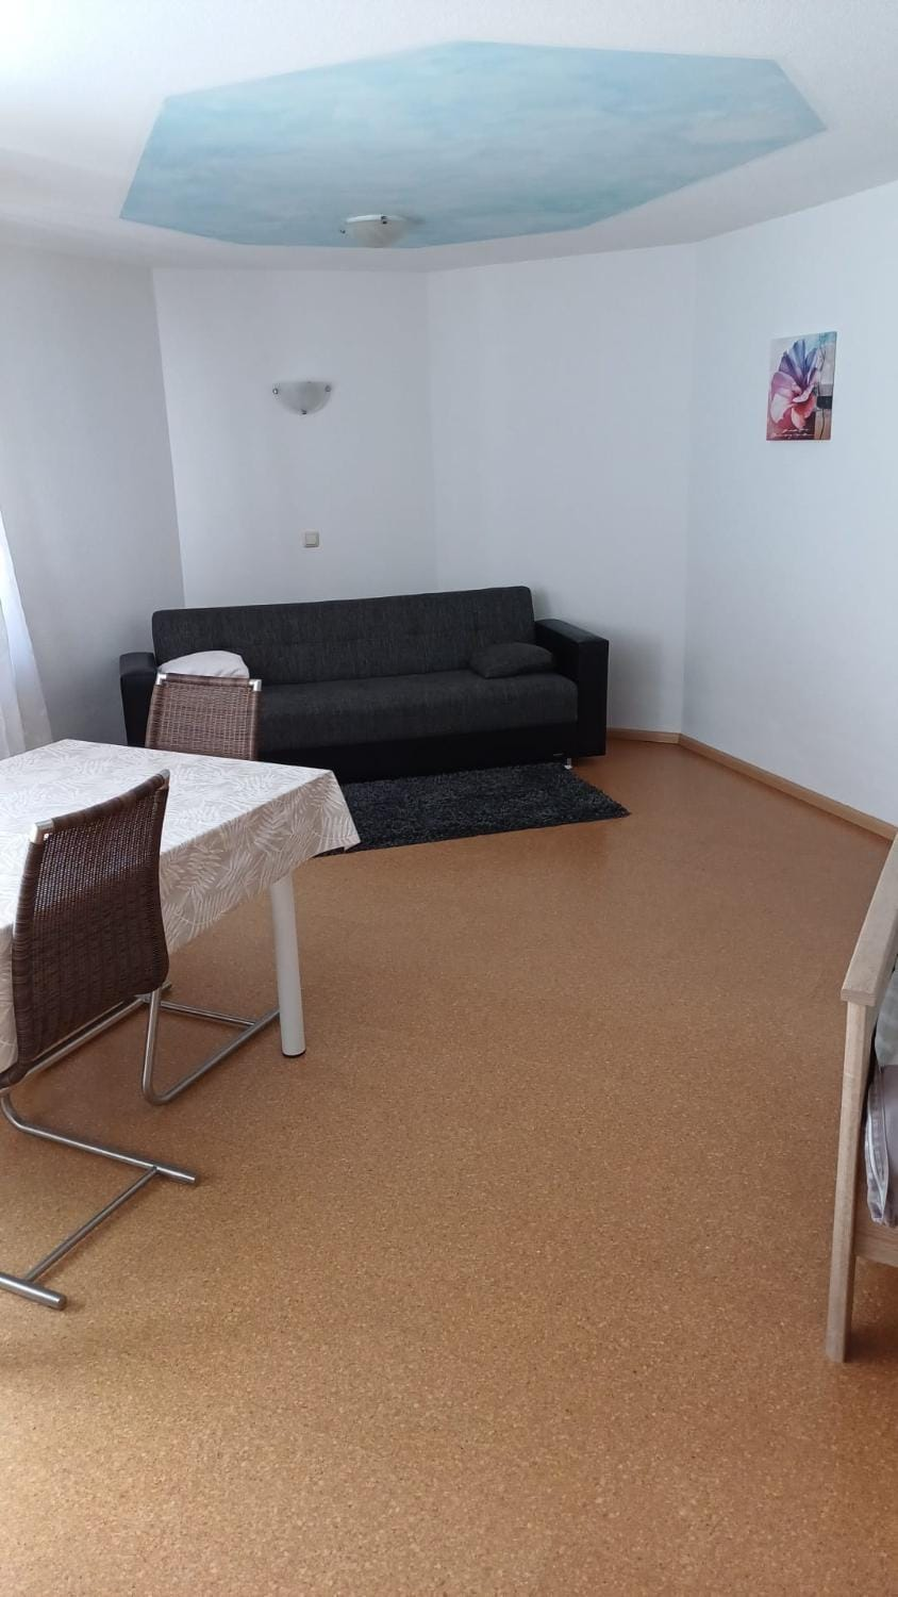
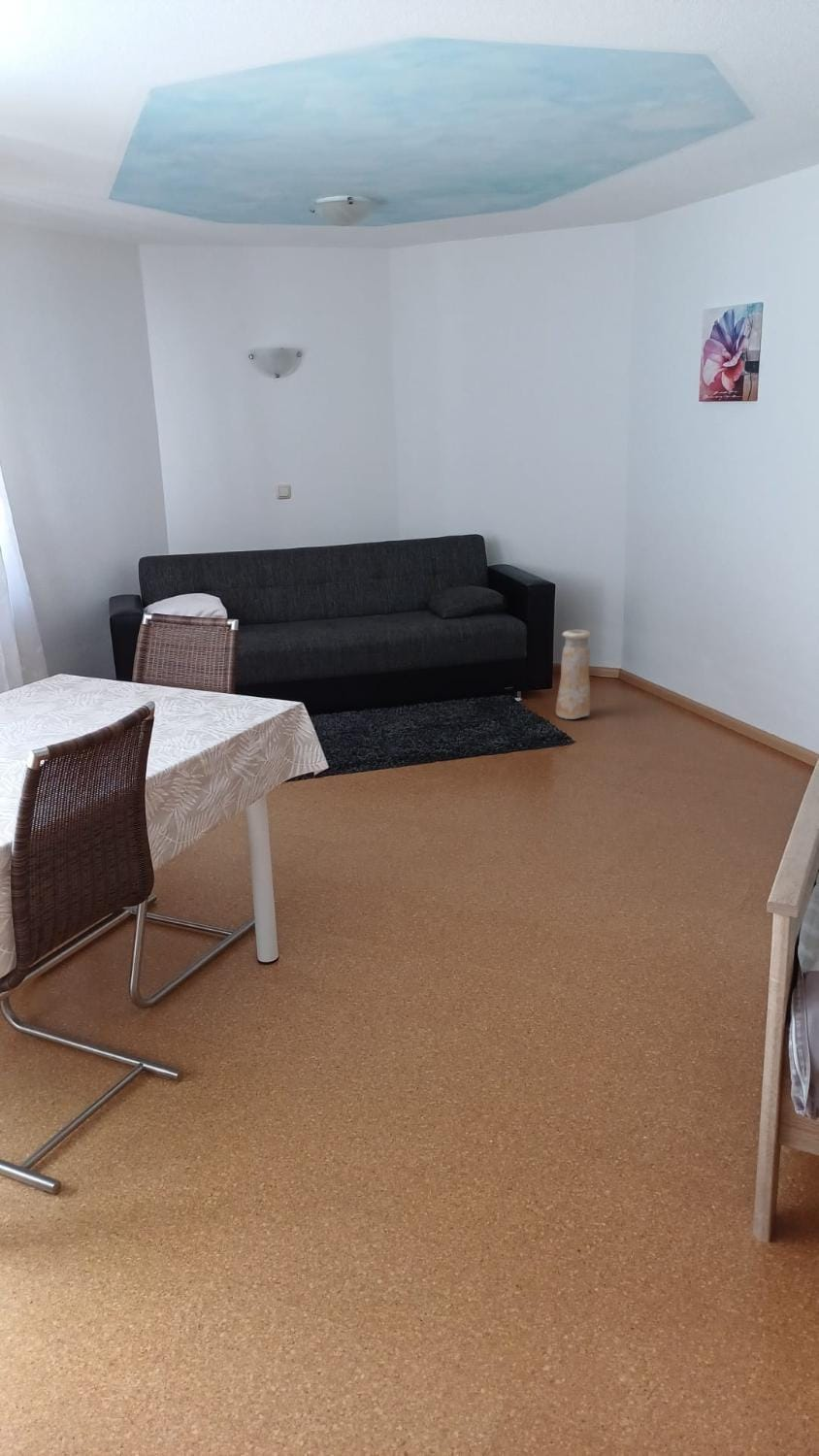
+ vase [555,629,591,720]
